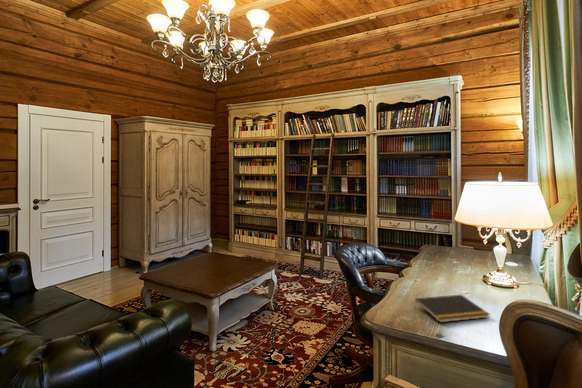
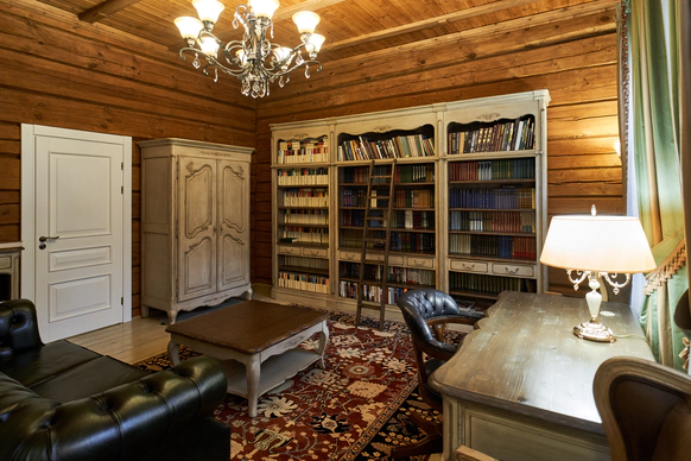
- notepad [413,294,491,323]
